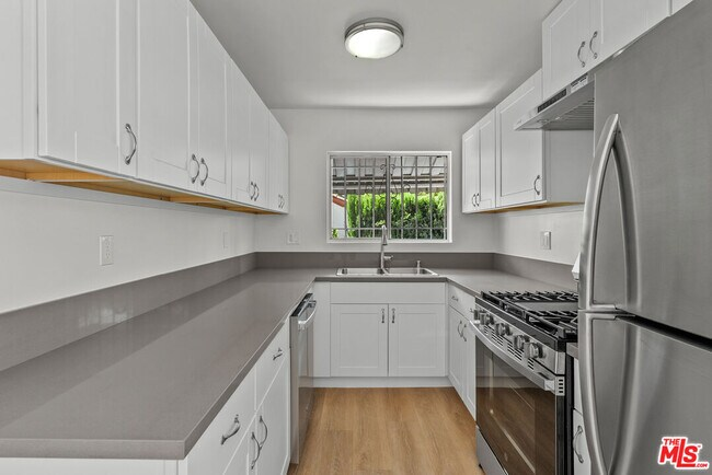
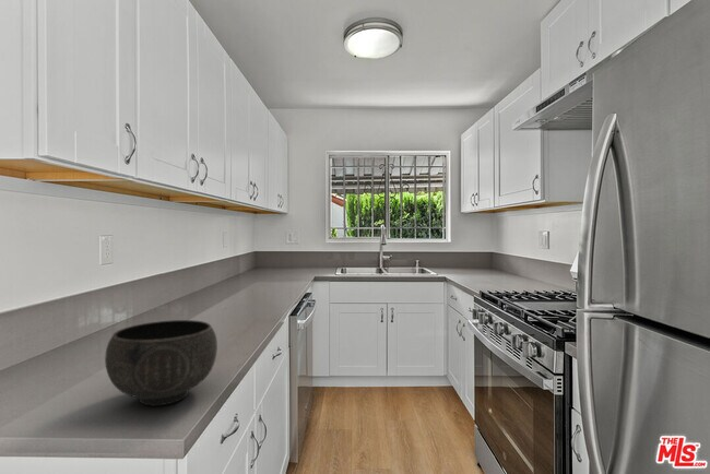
+ bowl [104,319,218,407]
